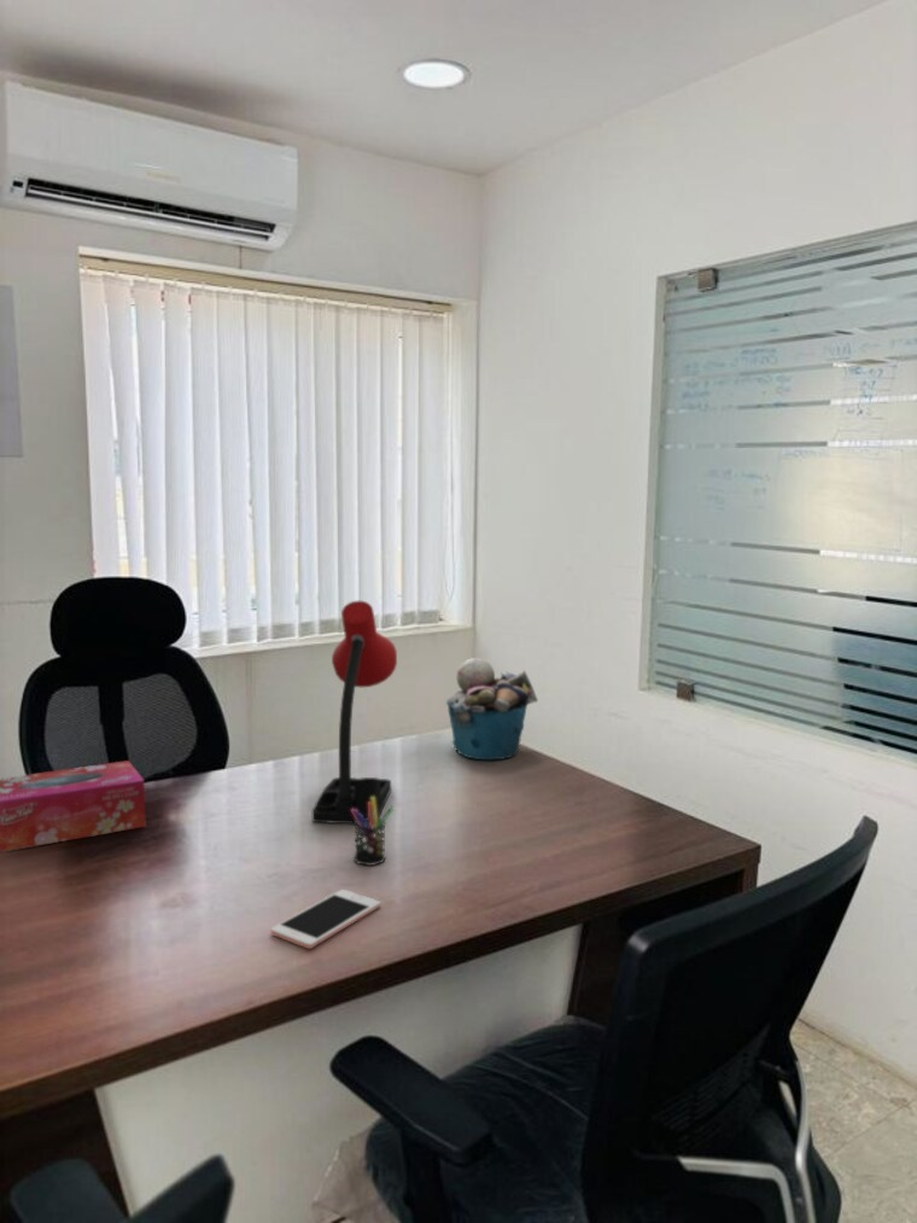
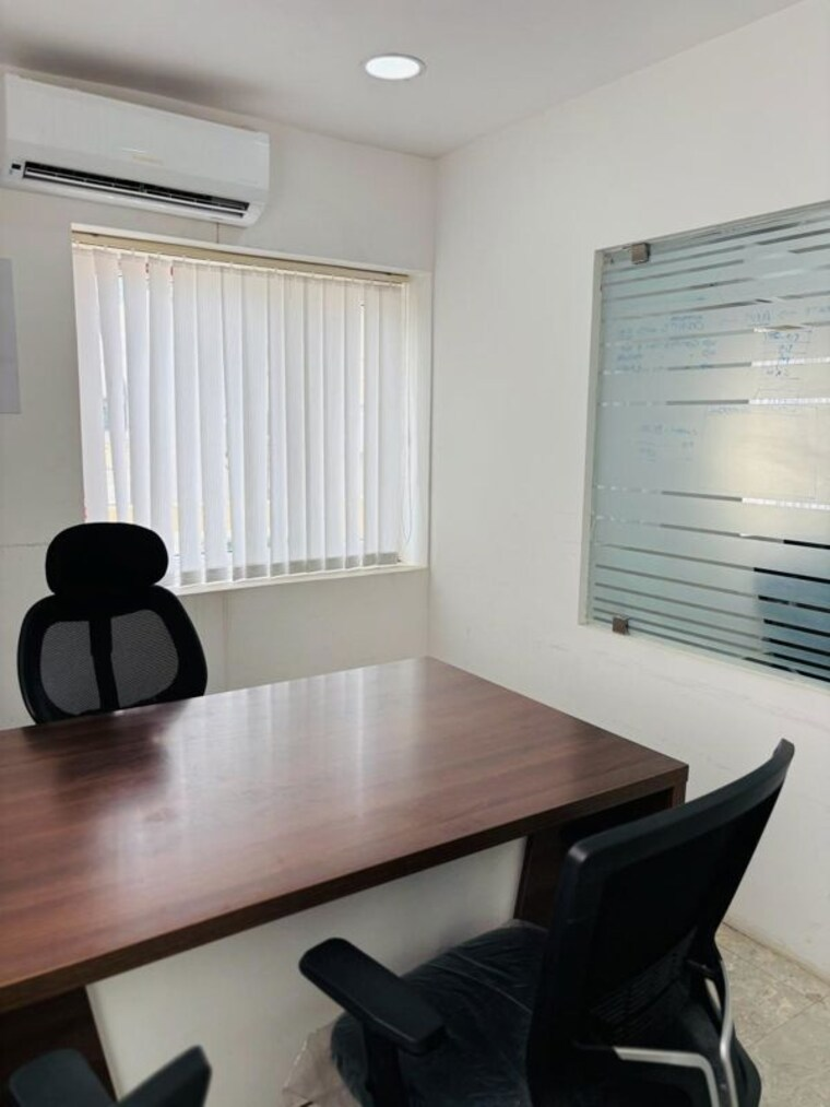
- bucket [445,657,539,761]
- desk lamp [311,600,398,825]
- pen holder [351,797,396,867]
- tissue box [0,759,147,854]
- cell phone [269,889,382,950]
